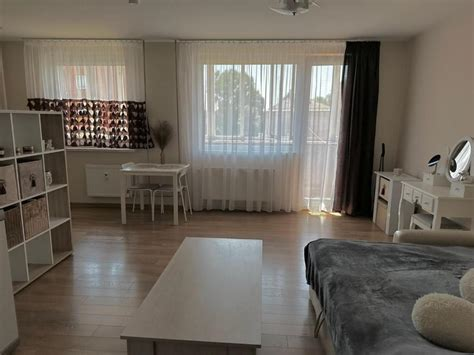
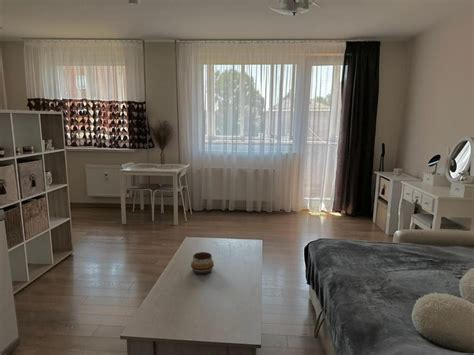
+ decorative bowl [190,251,215,275]
